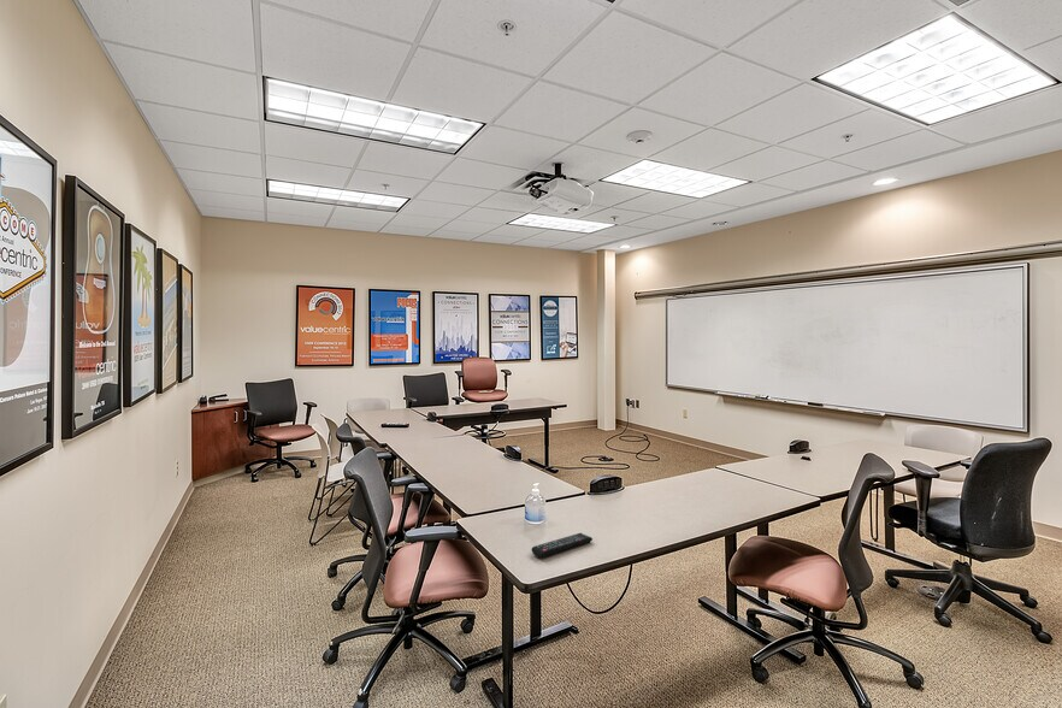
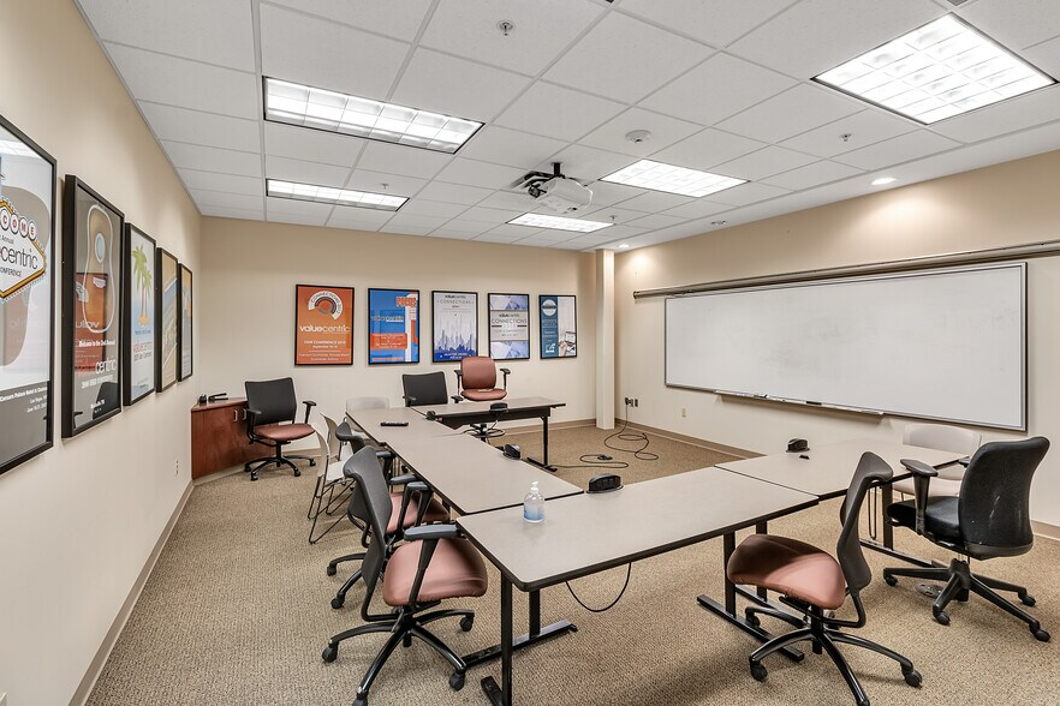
- remote control [531,532,594,559]
